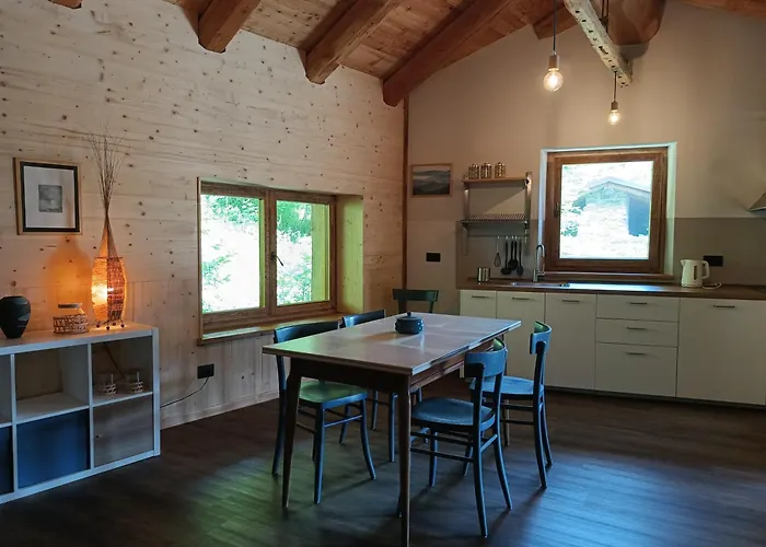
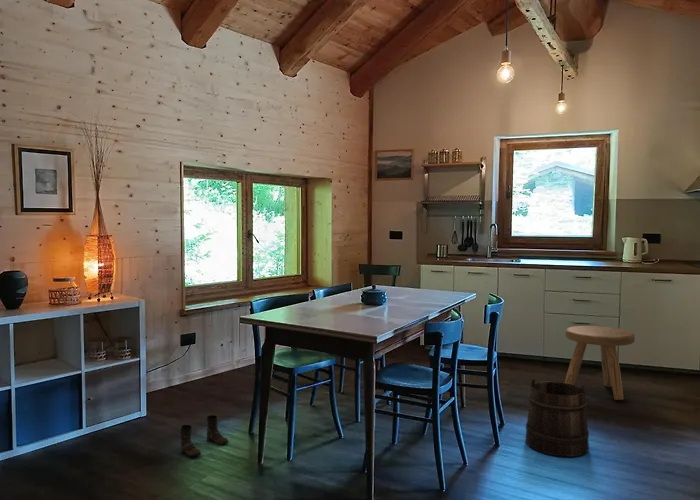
+ boots [179,414,230,458]
+ bucket [524,377,590,458]
+ stool [564,325,636,401]
